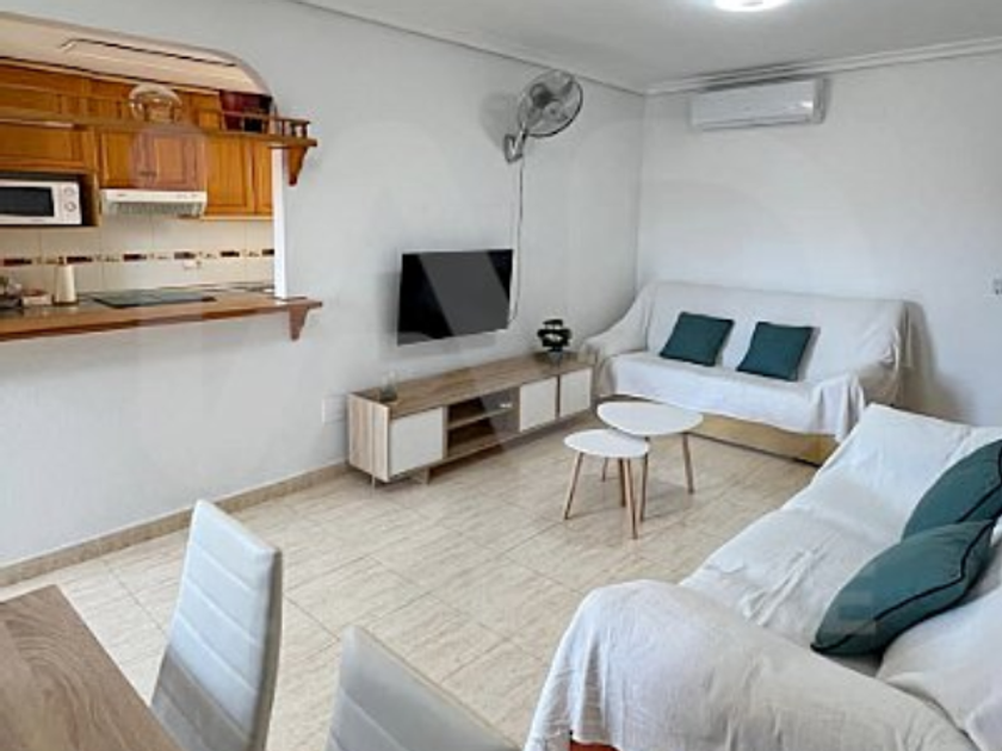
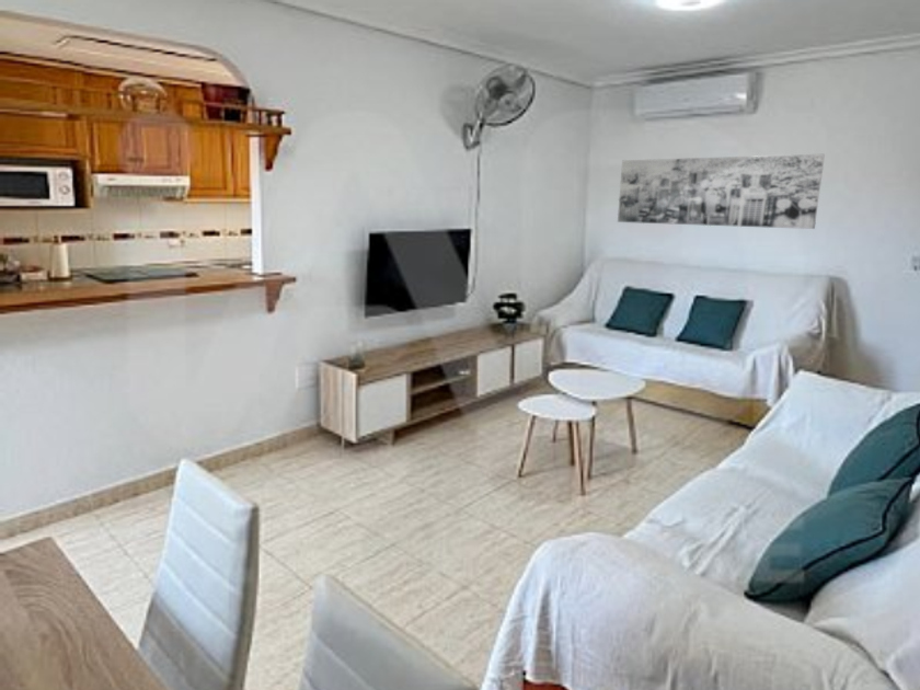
+ wall art [617,153,826,230]
